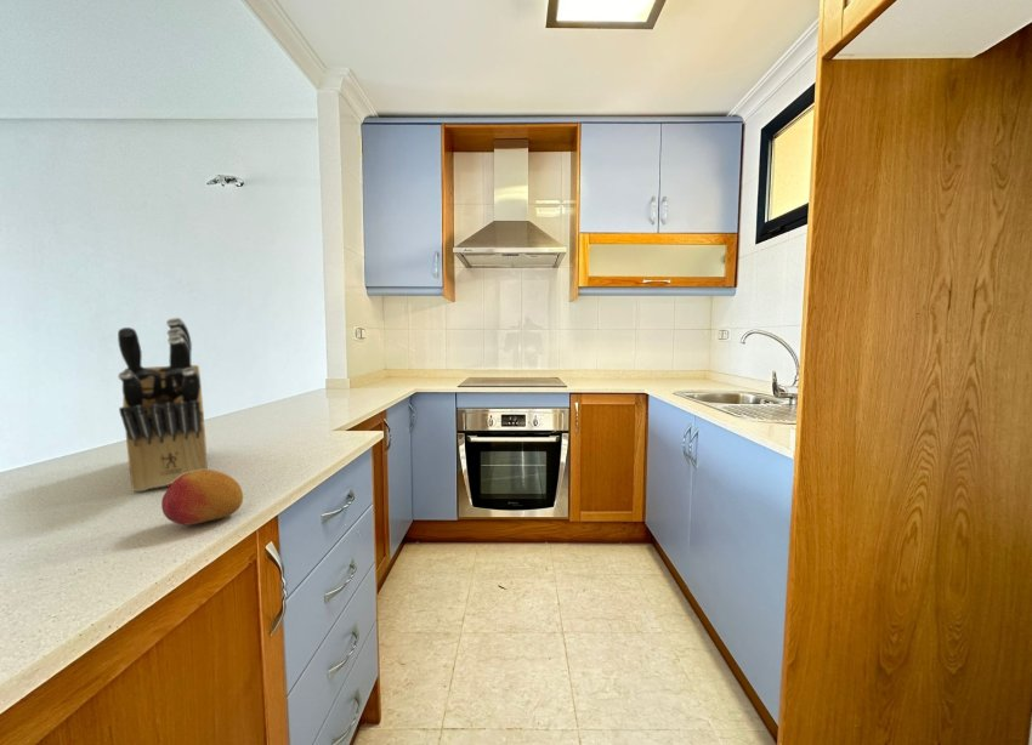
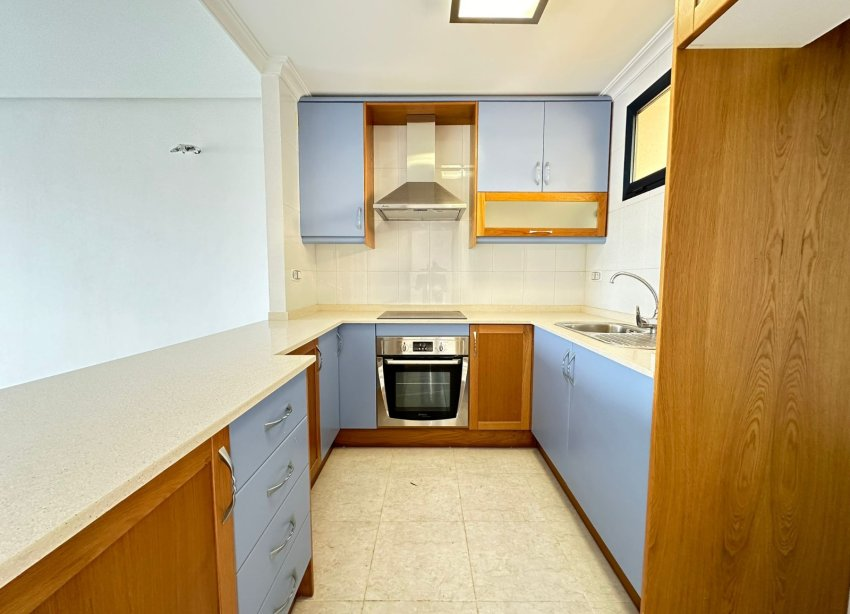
- knife block [117,317,209,493]
- fruit [160,468,244,525]
